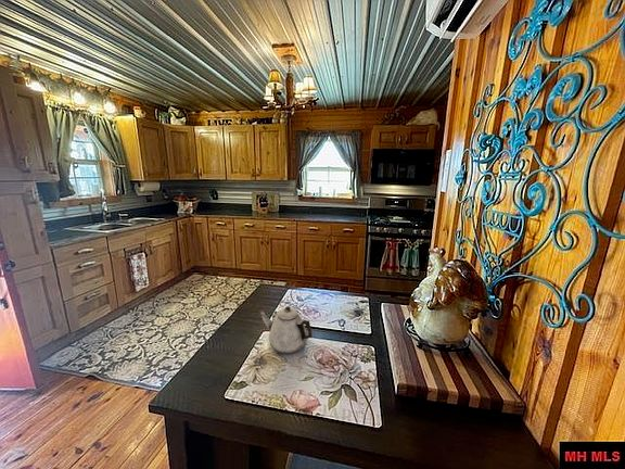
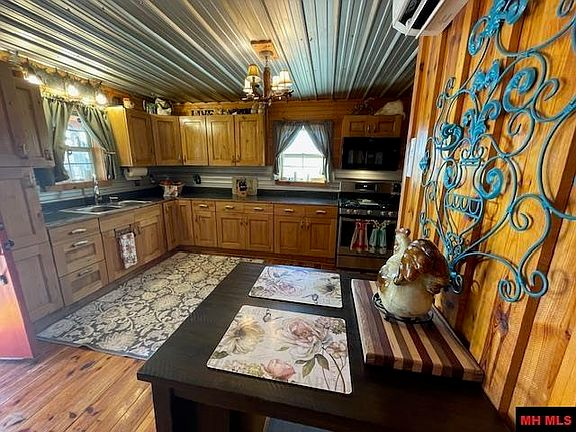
- teapot [259,305,314,355]
